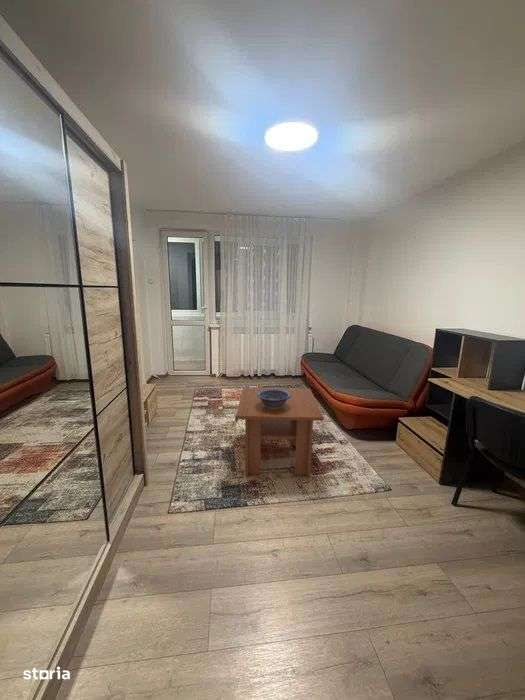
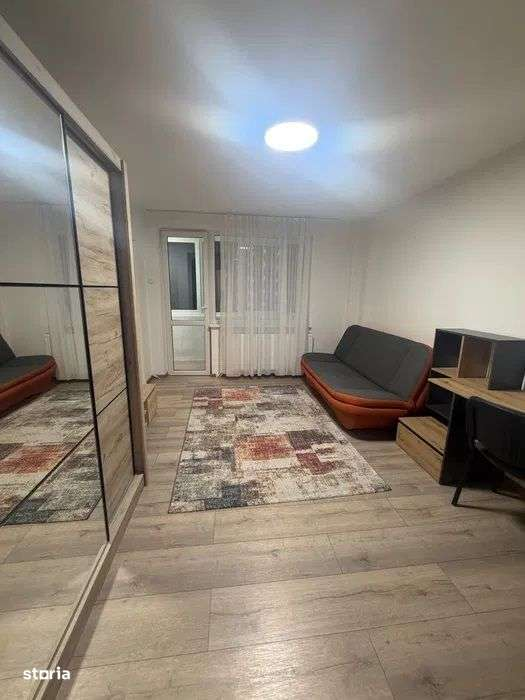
- decorative bowl [257,389,291,409]
- coffee table [235,386,325,478]
